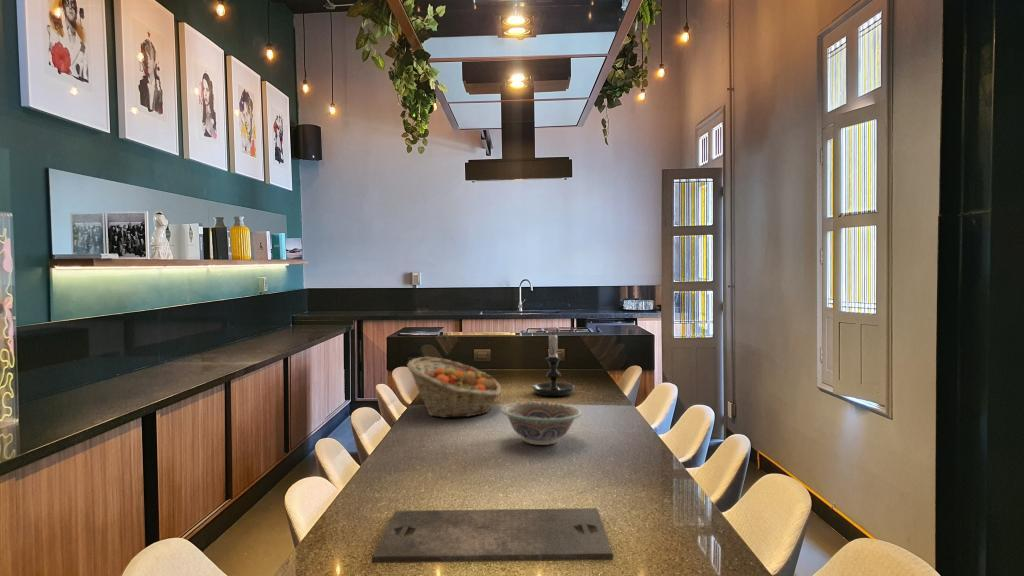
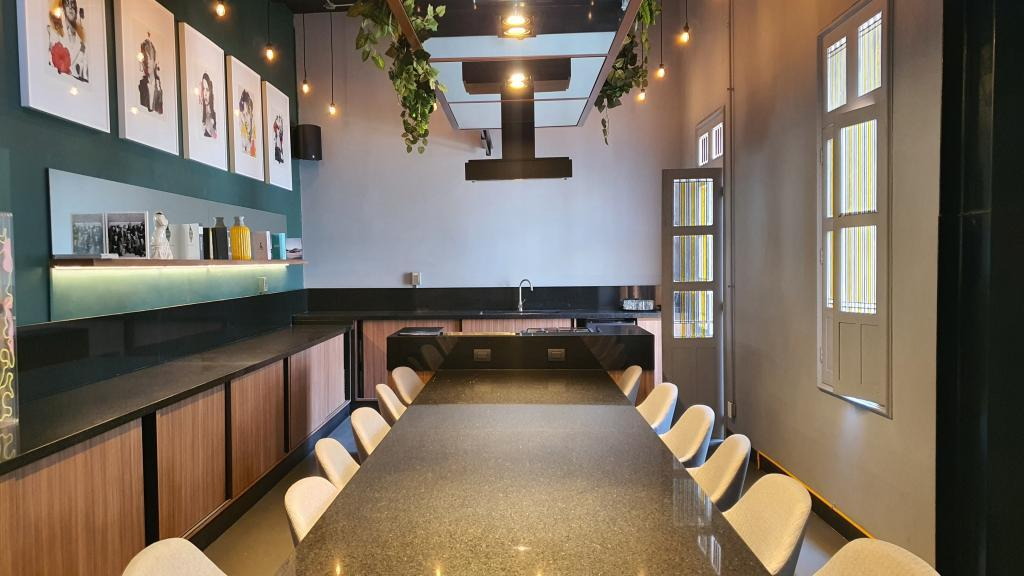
- decorative bowl [500,401,582,446]
- cutting board [371,507,614,564]
- fruit basket [406,356,502,419]
- candle holder [530,330,576,397]
